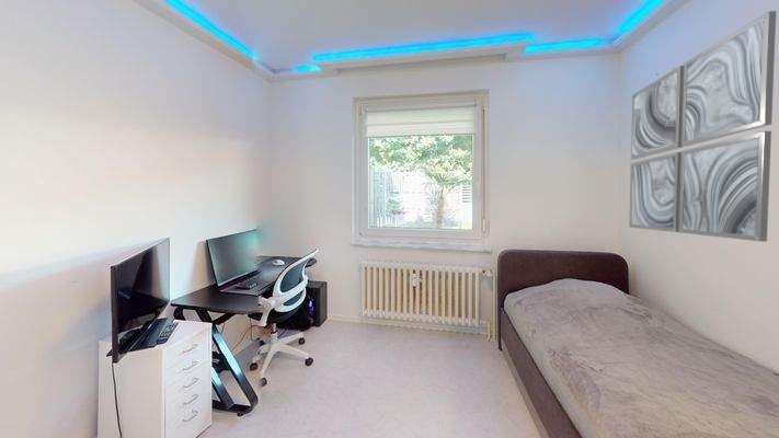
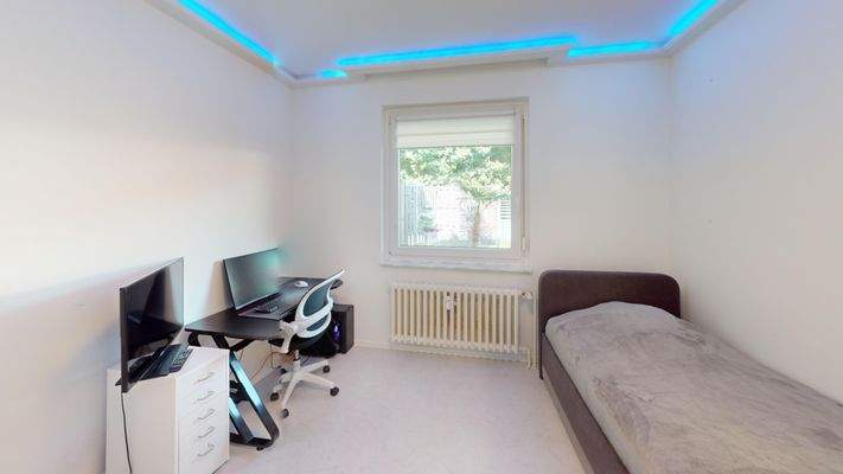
- wall art [628,10,777,243]
